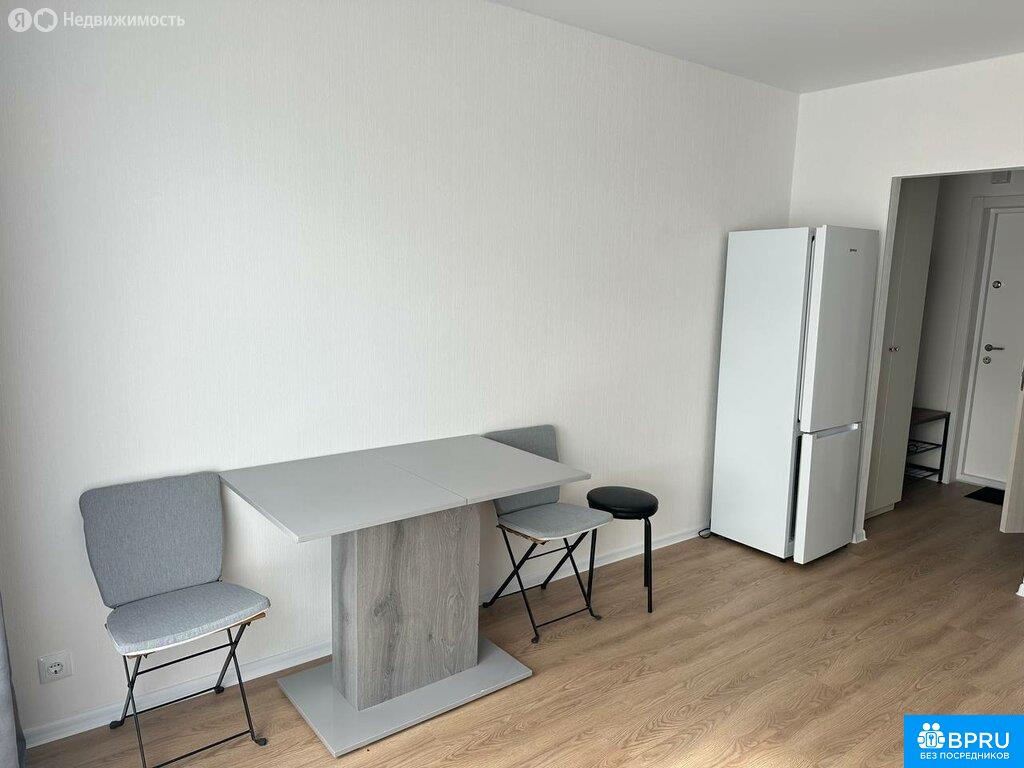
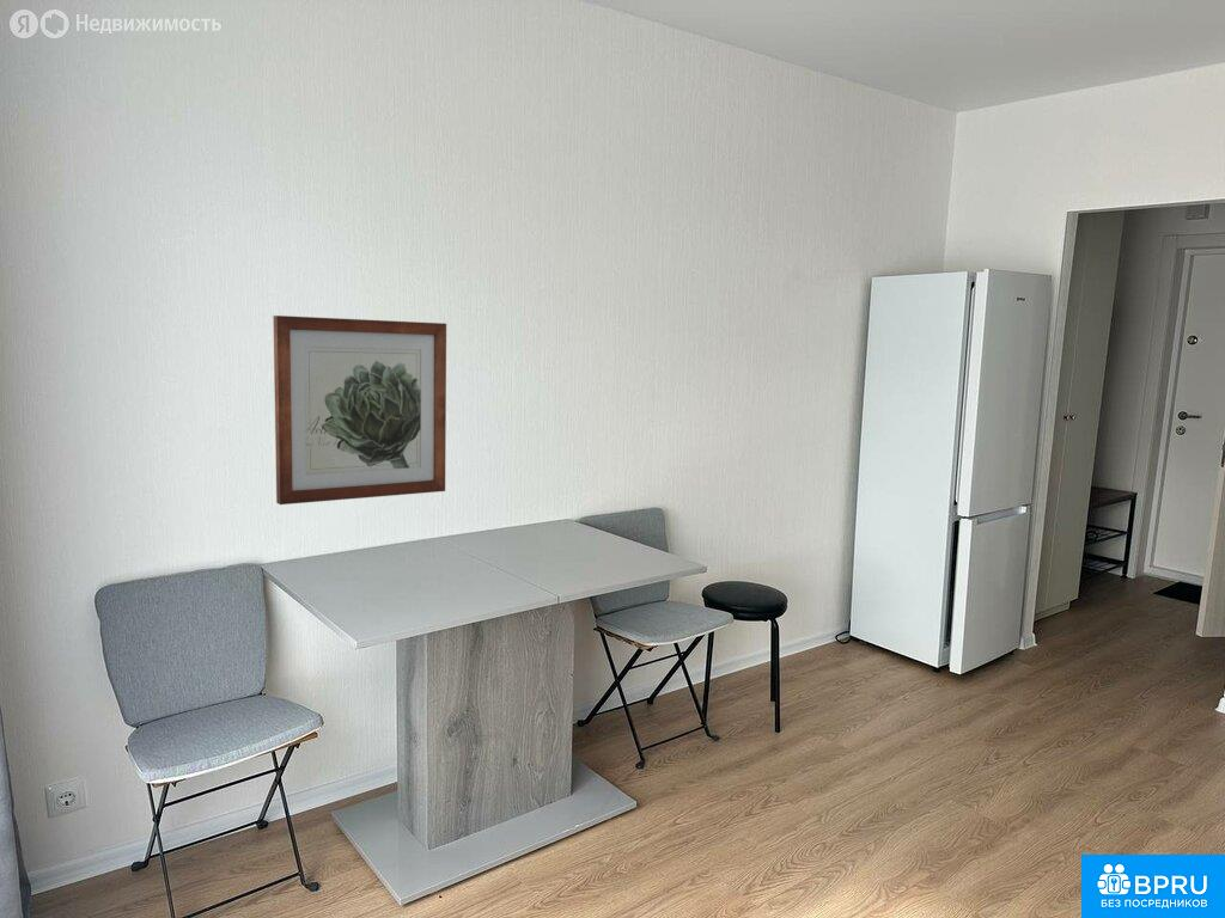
+ wall art [273,314,447,506]
